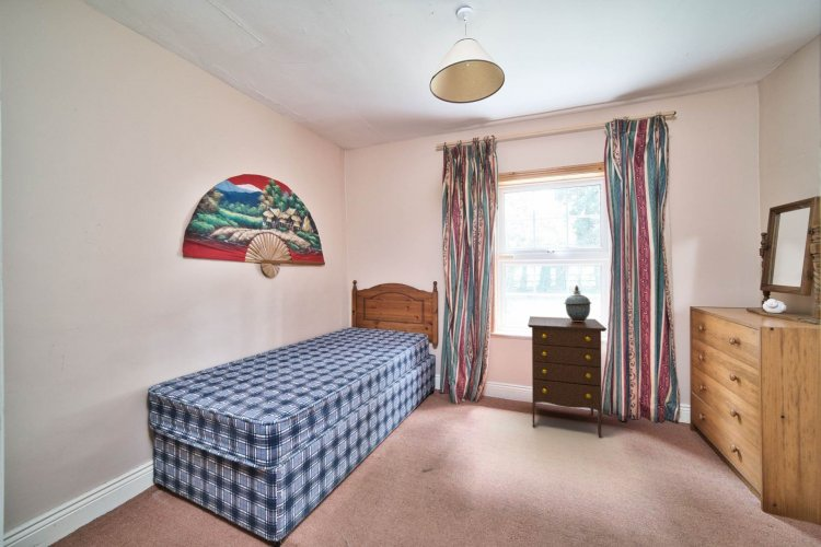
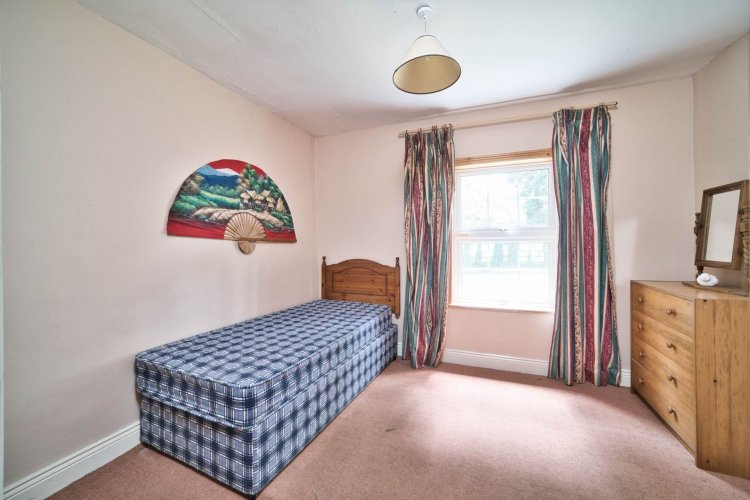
- decorative jar [563,284,592,322]
- dresser [527,315,608,439]
